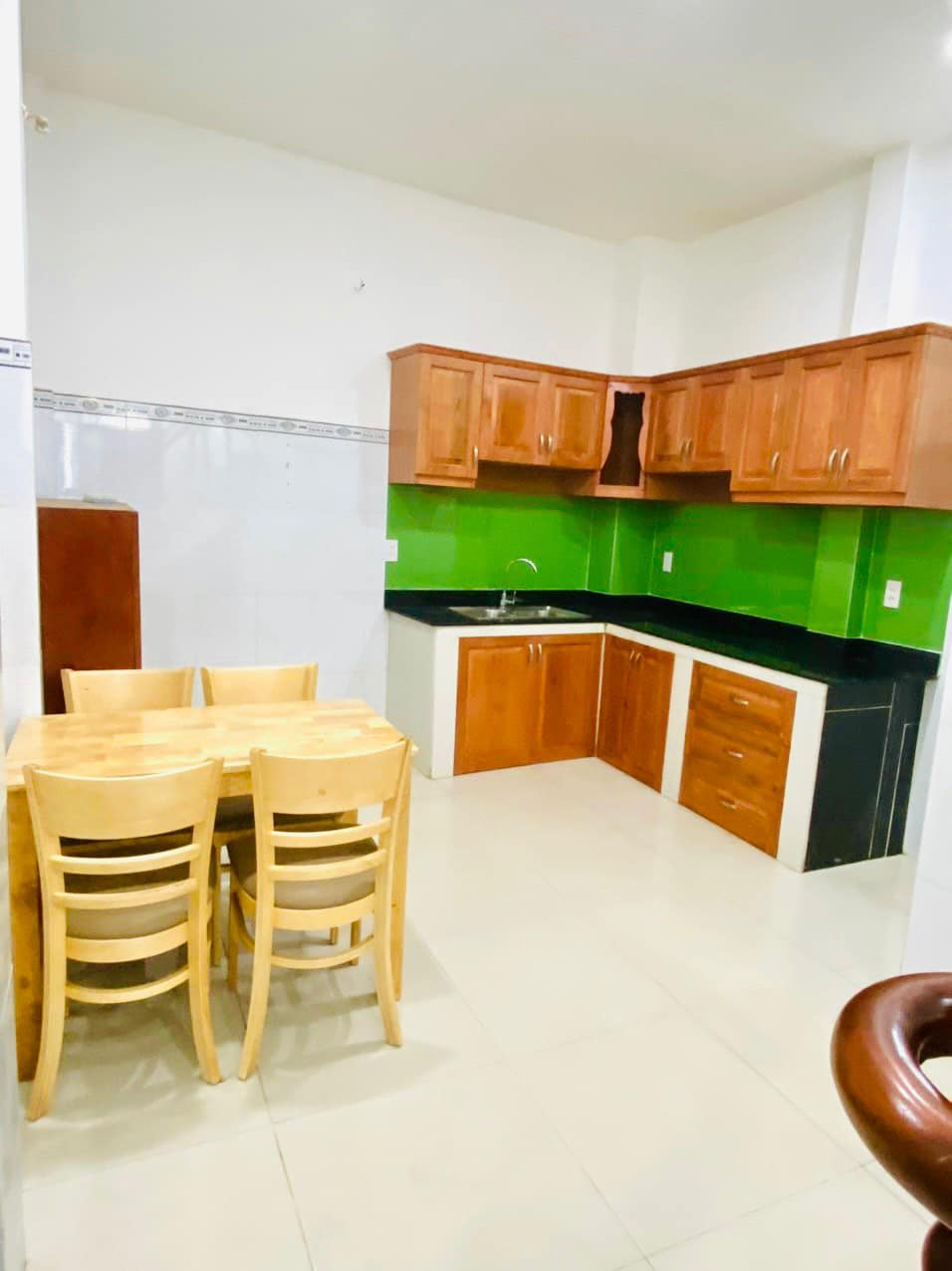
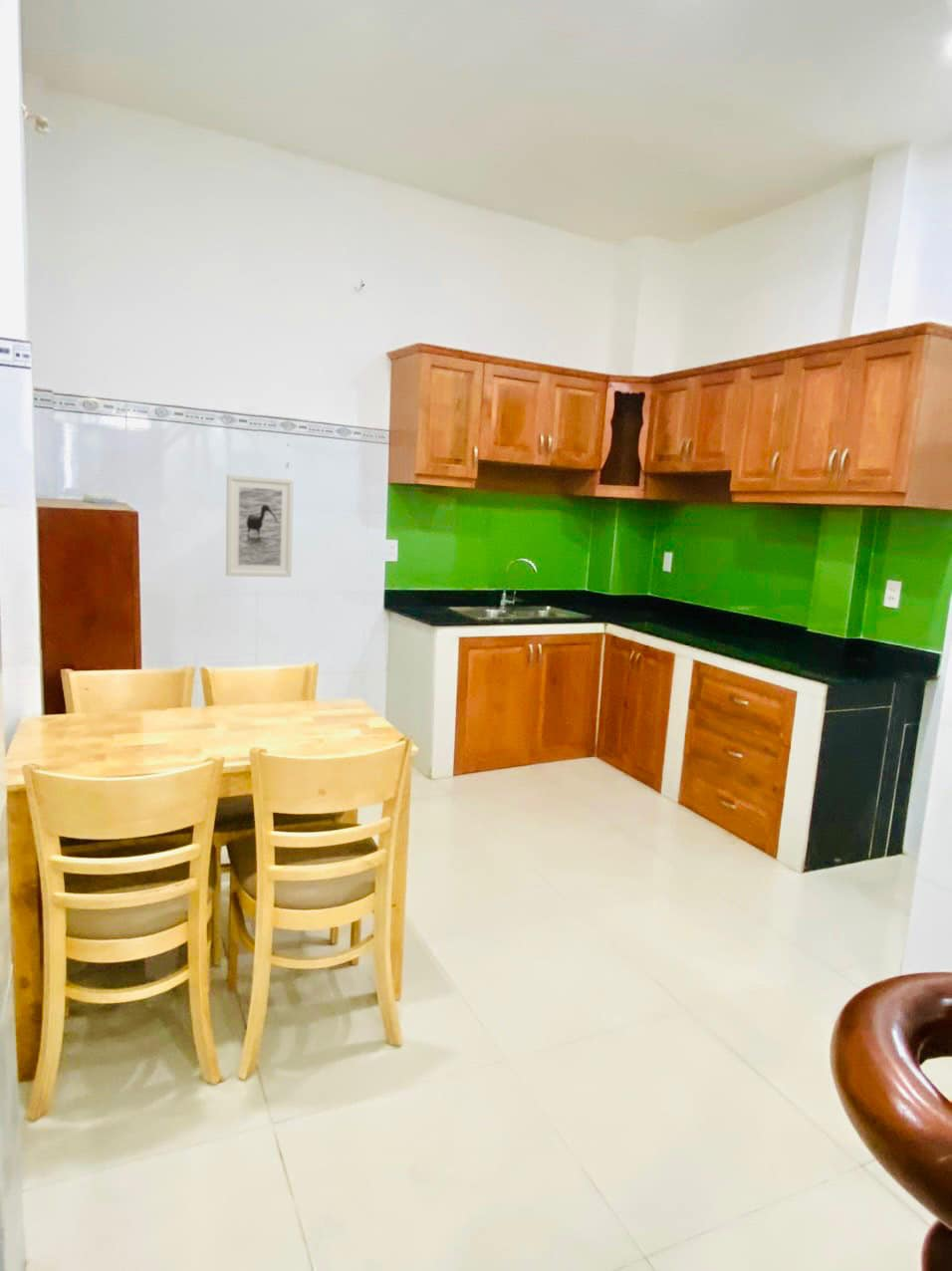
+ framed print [225,473,295,578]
